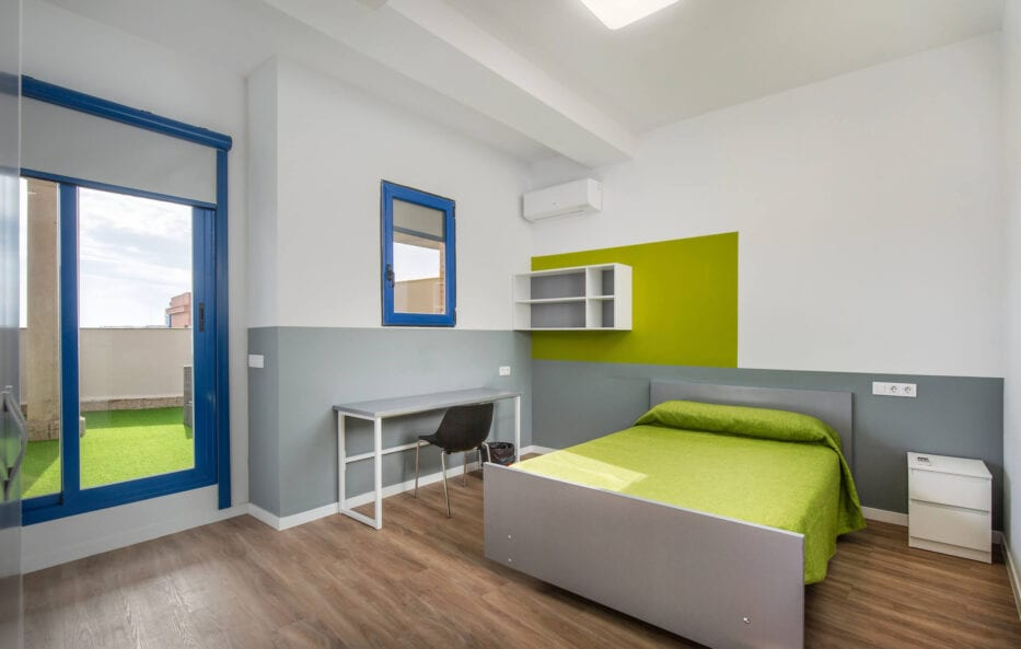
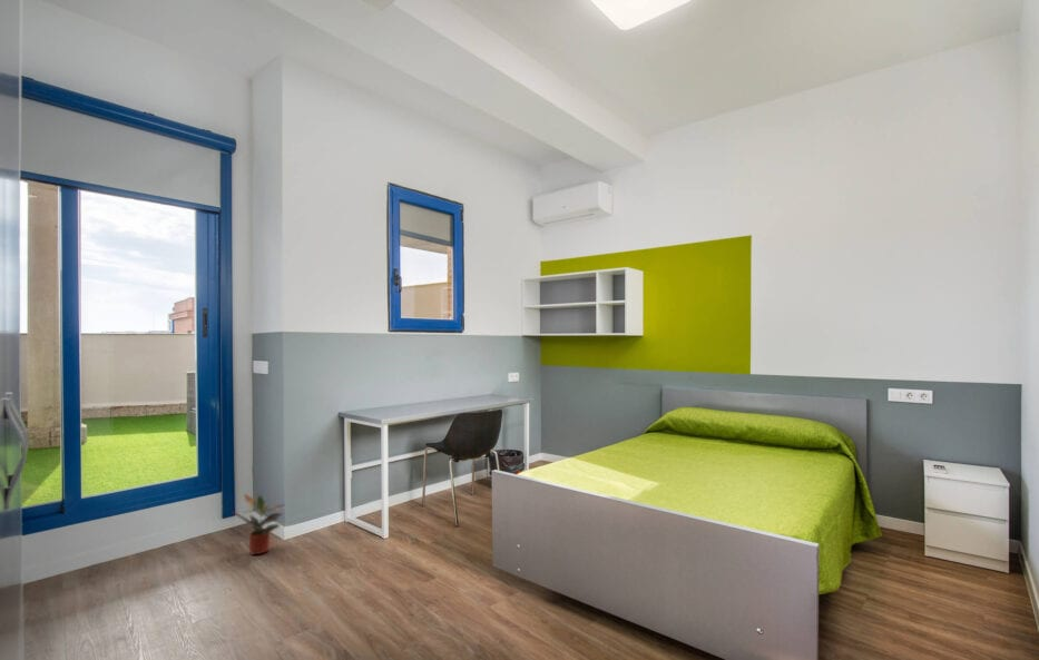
+ potted plant [231,493,287,556]
